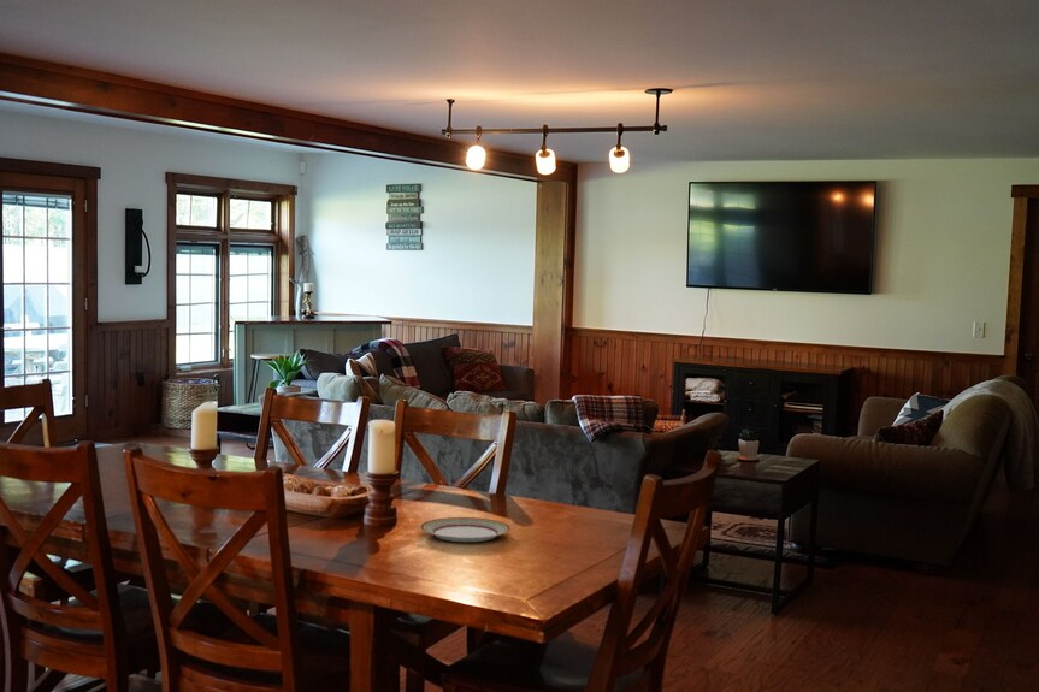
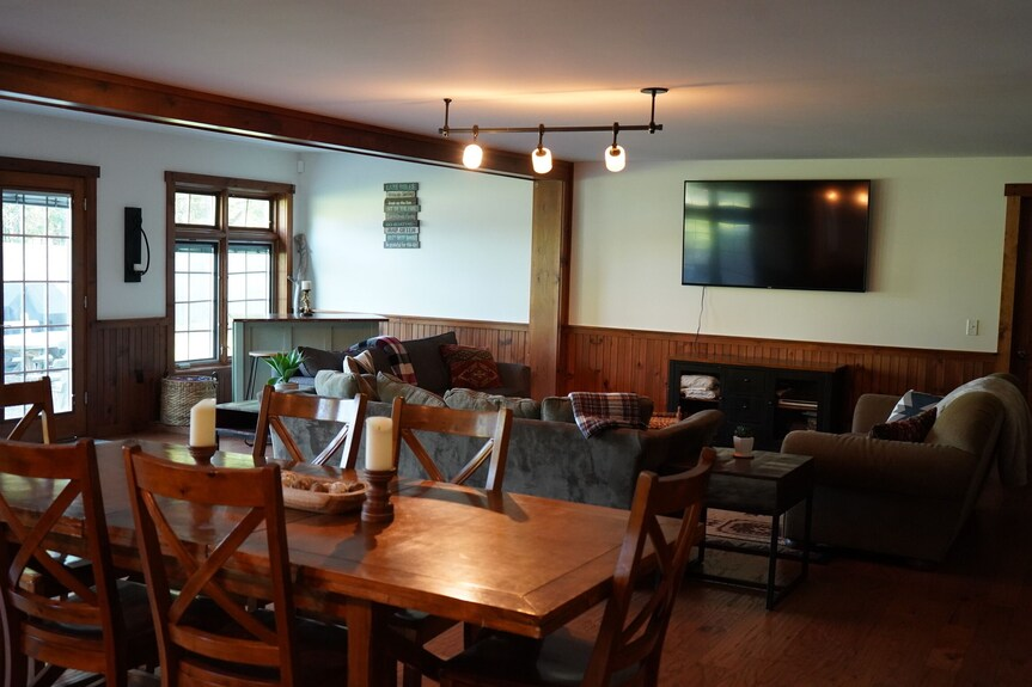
- plate [419,516,512,543]
